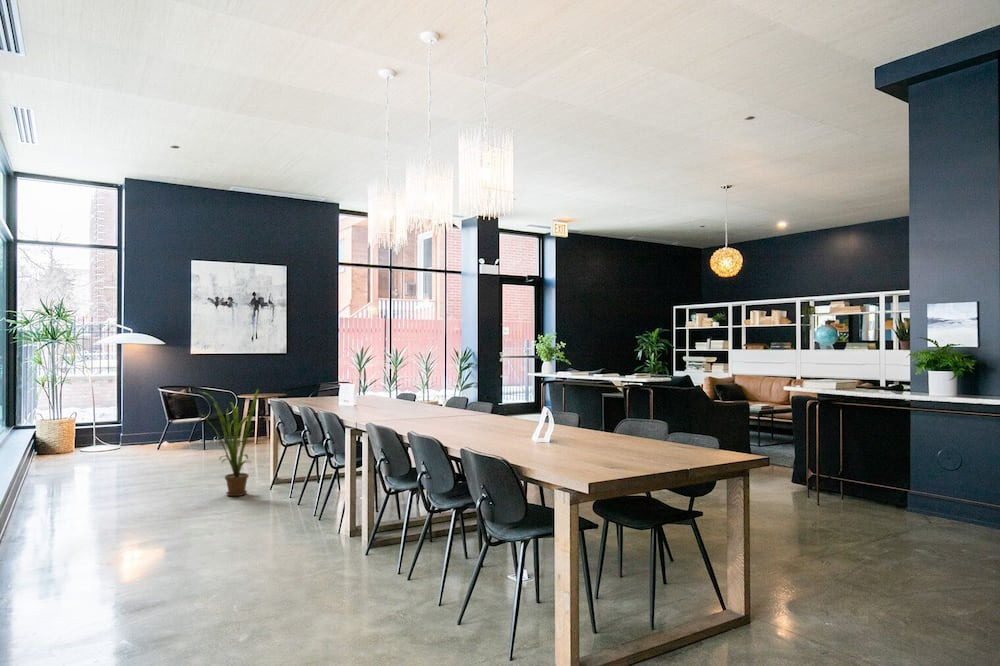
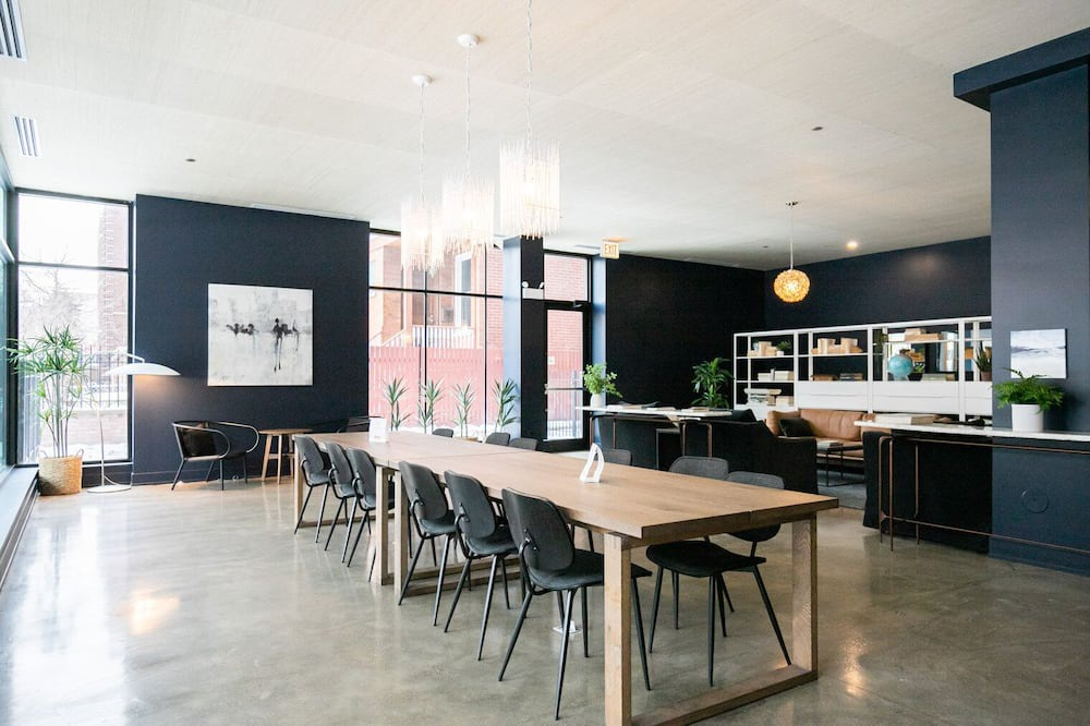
- house plant [197,387,260,497]
